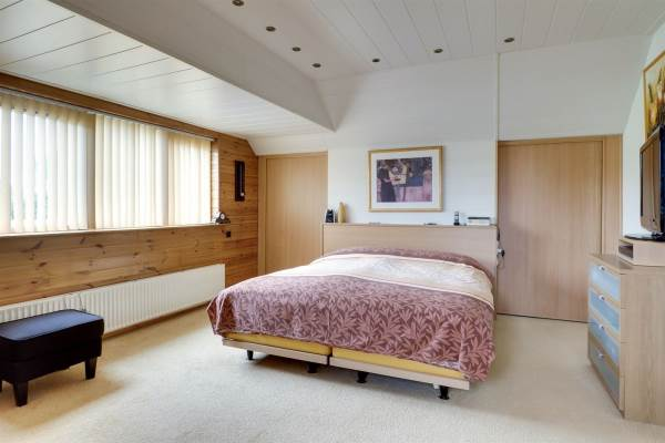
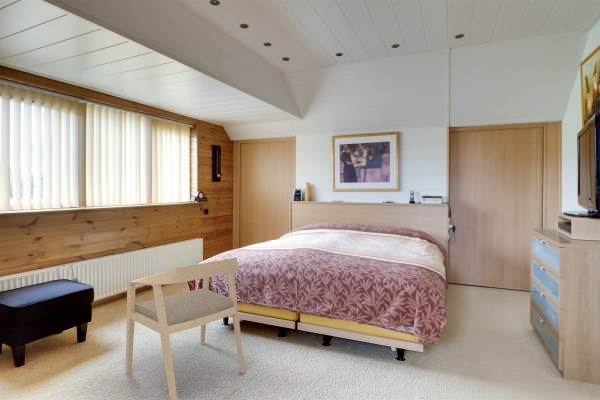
+ armchair [125,257,246,400]
